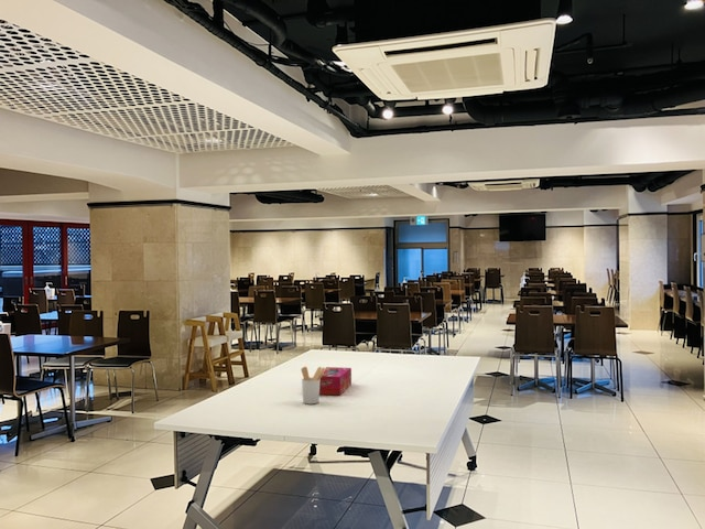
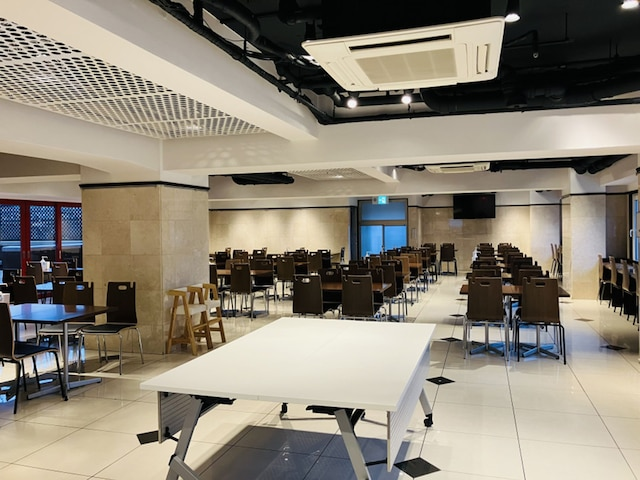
- utensil holder [300,366,326,404]
- tissue box [319,366,352,396]
